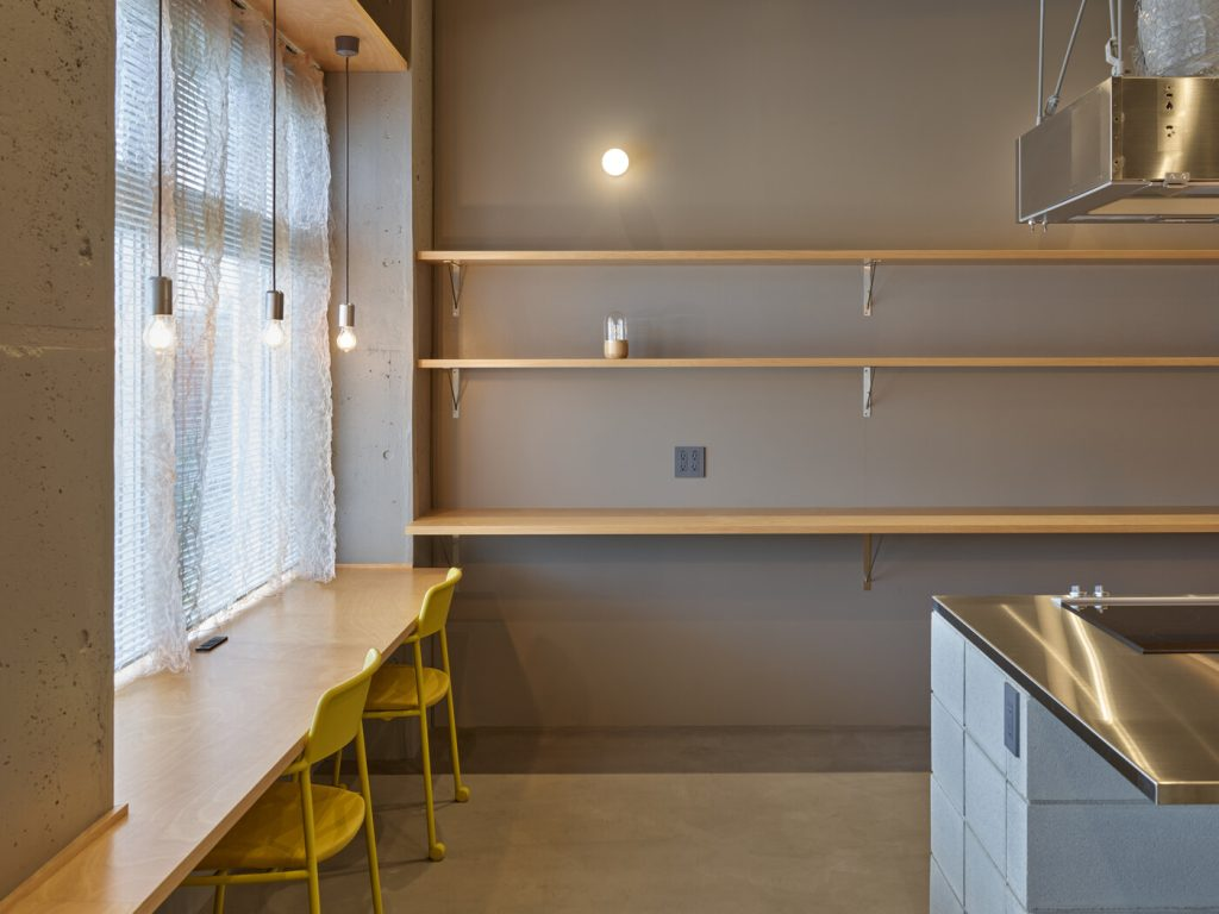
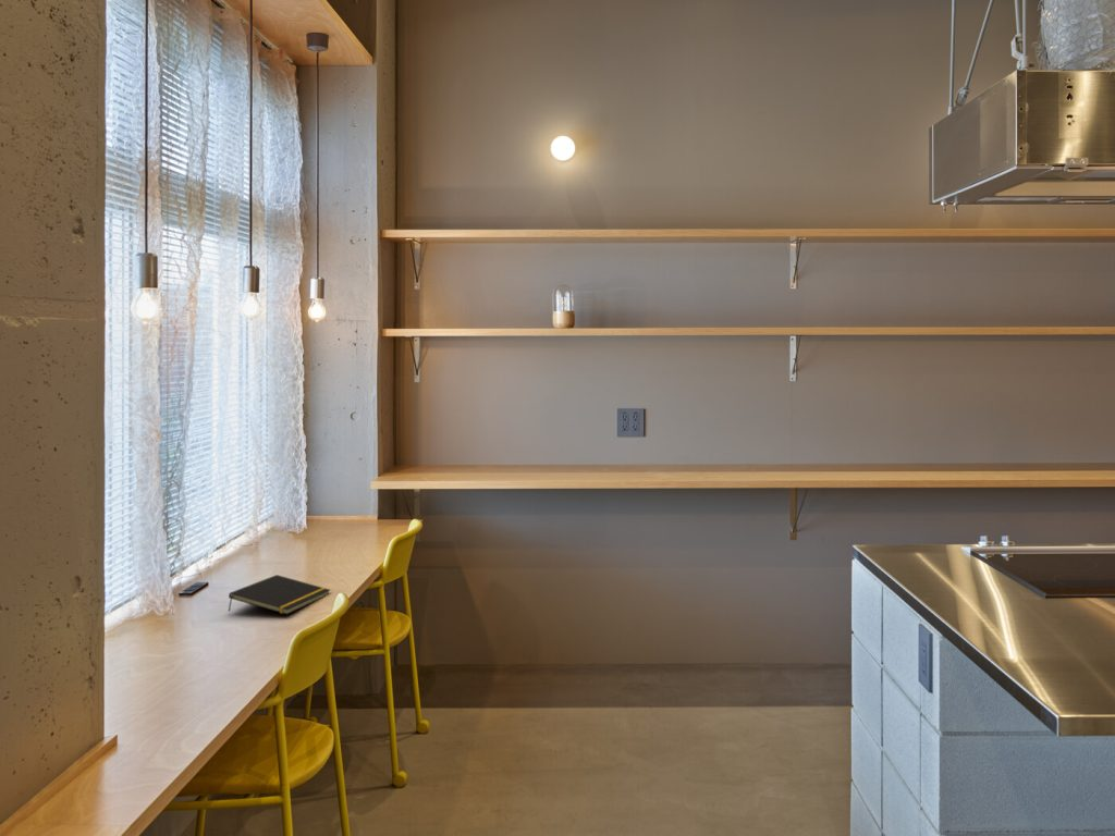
+ notepad [228,574,331,616]
